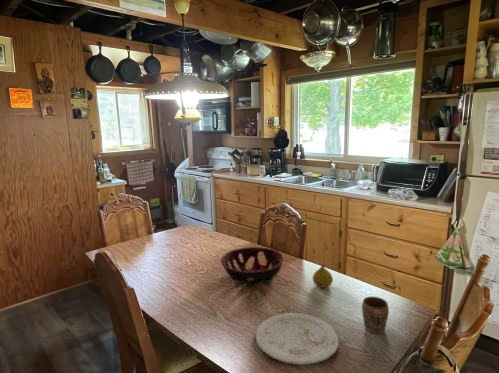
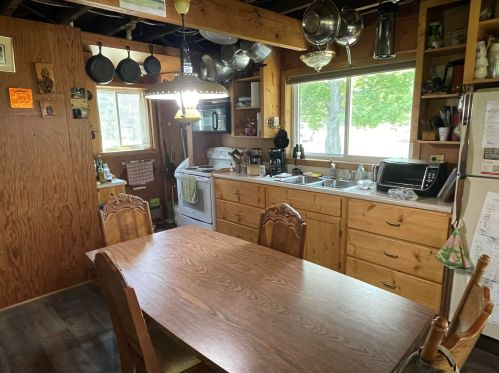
- fruit [312,263,334,289]
- plate [254,312,340,366]
- mug [361,296,390,334]
- decorative bowl [220,246,285,286]
